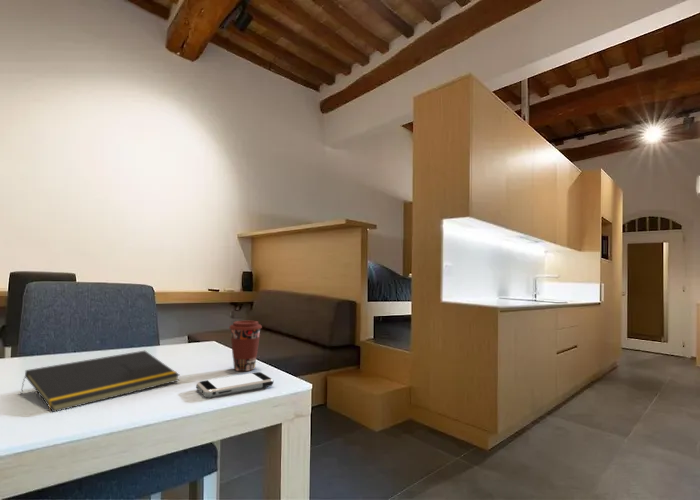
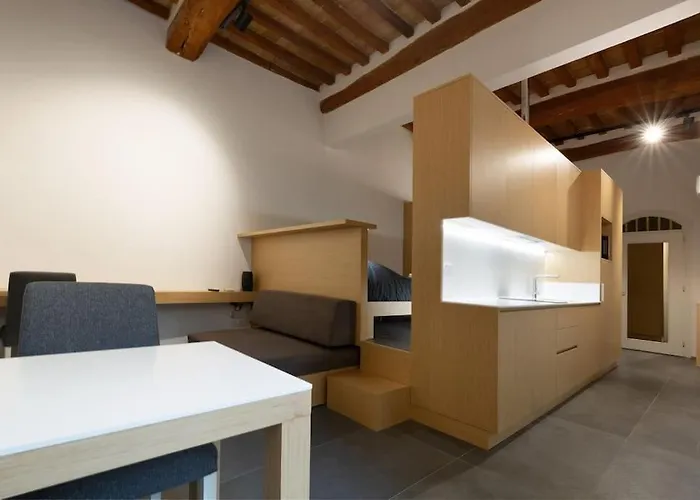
- notepad [19,350,181,413]
- smartphone [195,371,274,399]
- coffee cup [228,320,263,372]
